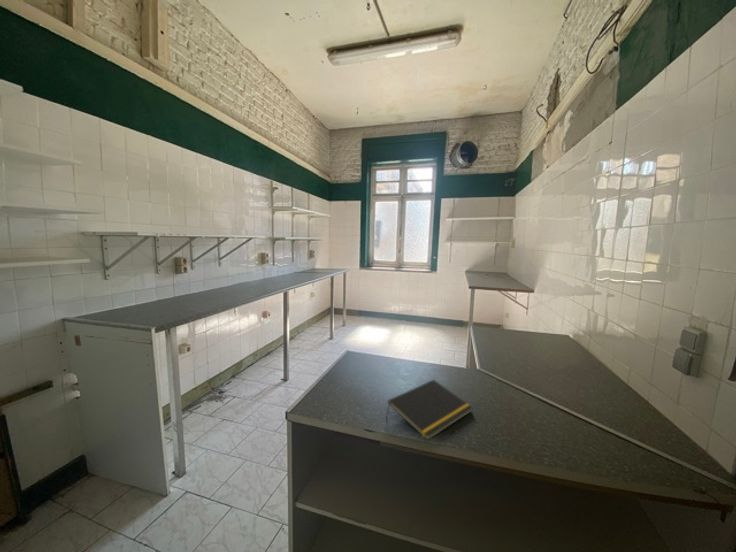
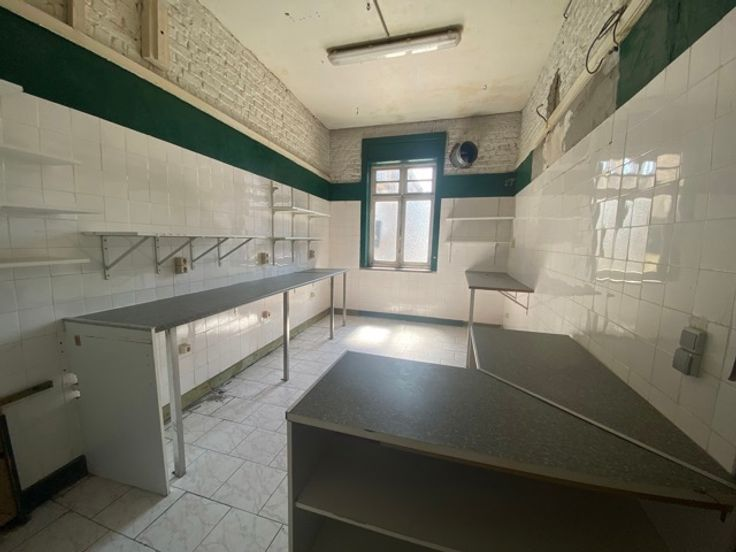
- notepad [385,379,474,441]
